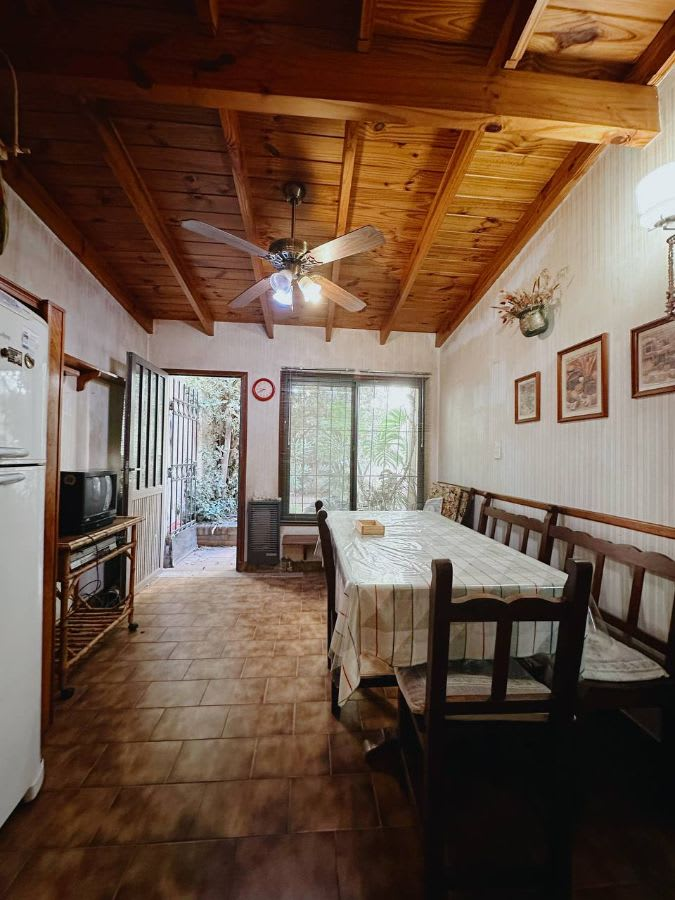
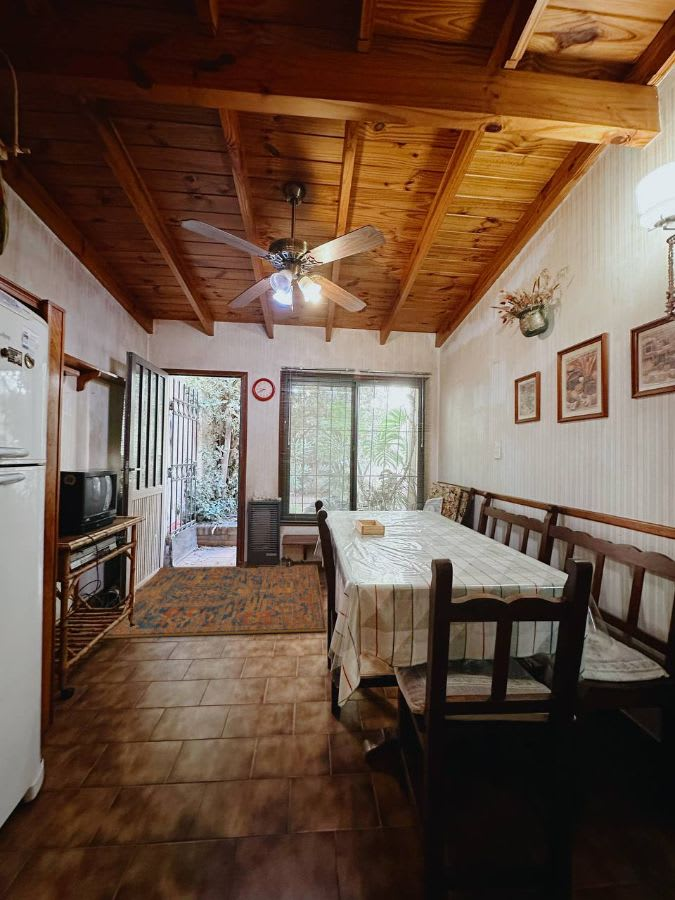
+ rug [100,564,328,640]
